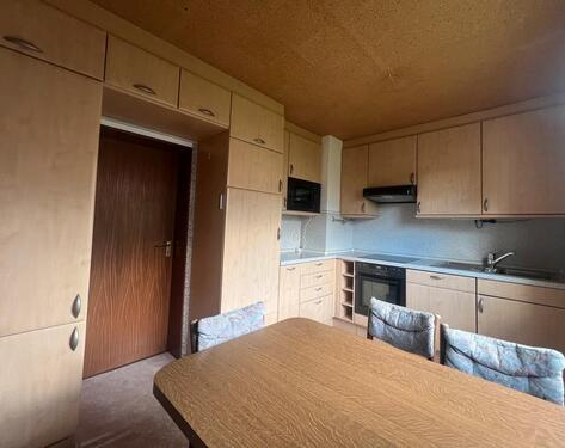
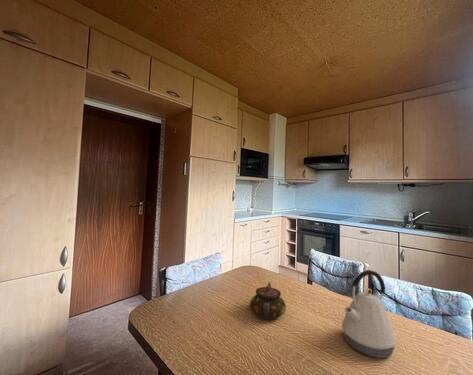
+ teapot [249,281,287,321]
+ kettle [341,269,397,359]
